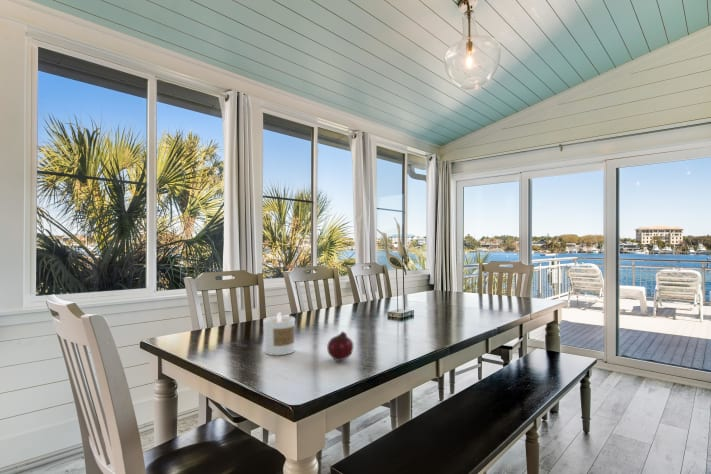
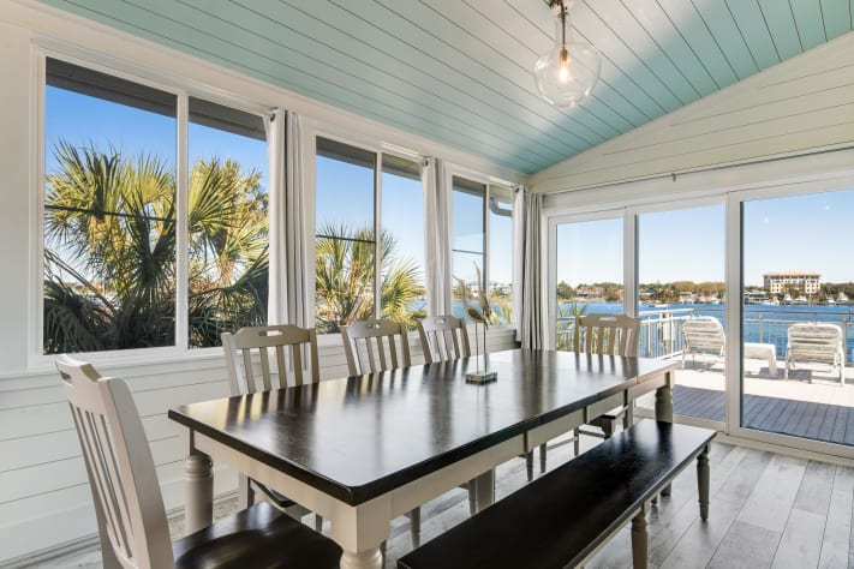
- fruit [326,330,354,362]
- candle [262,311,296,356]
